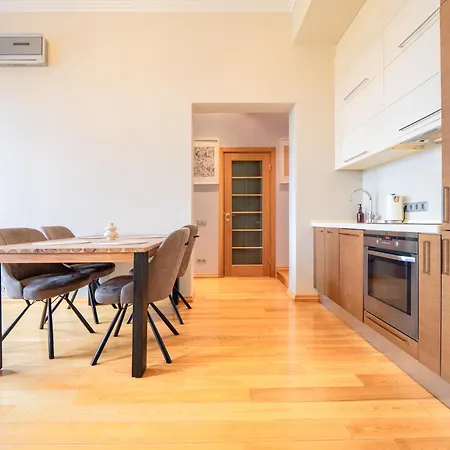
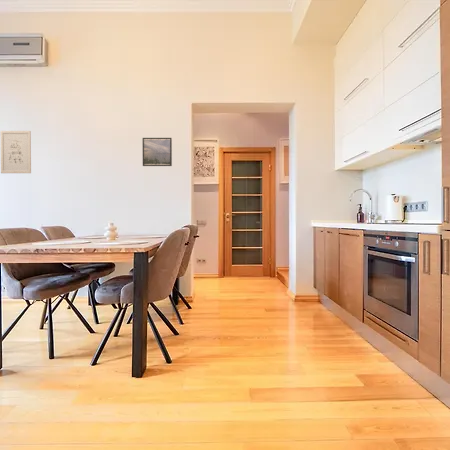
+ wall art [0,130,32,174]
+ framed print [141,137,173,167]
